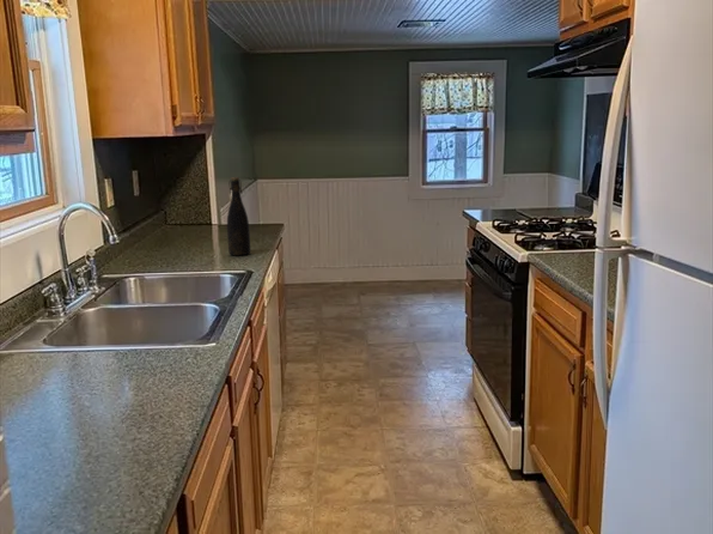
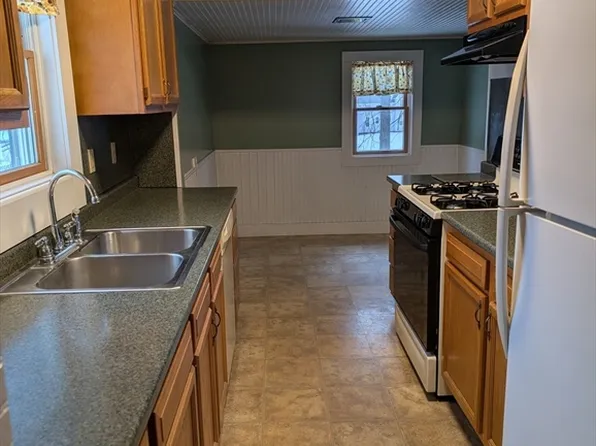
- bottle [226,176,251,256]
